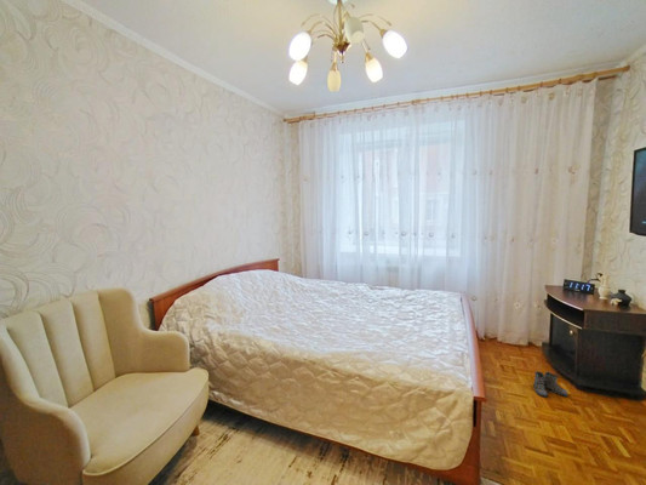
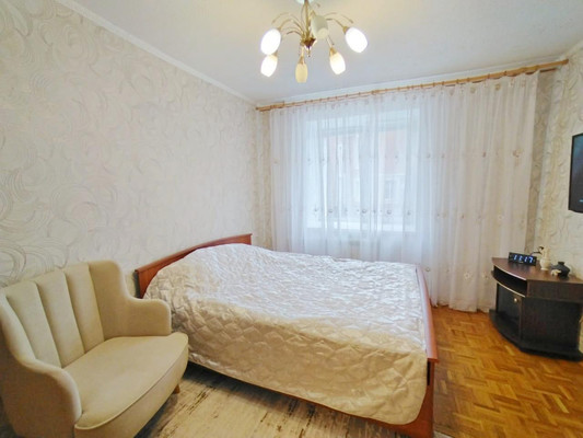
- boots [532,370,568,399]
